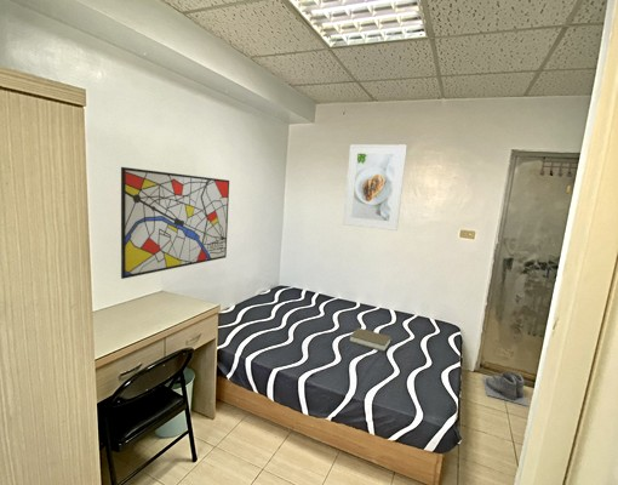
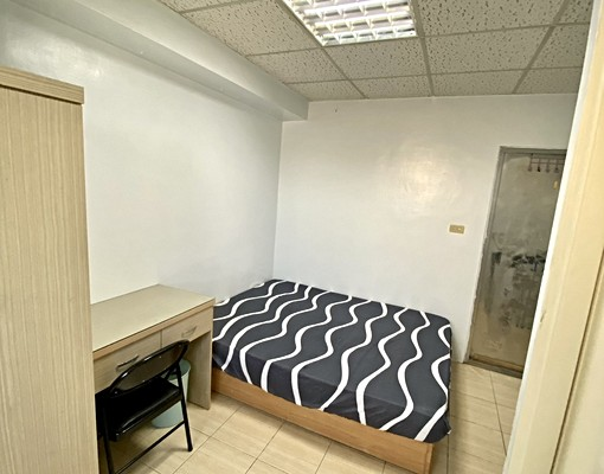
- boots [481,369,530,407]
- wall art [120,166,230,280]
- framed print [342,143,408,232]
- book [349,326,391,353]
